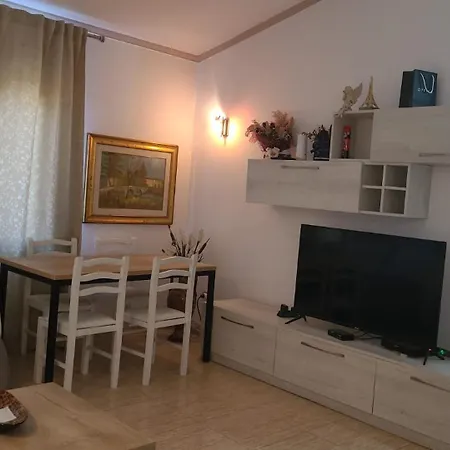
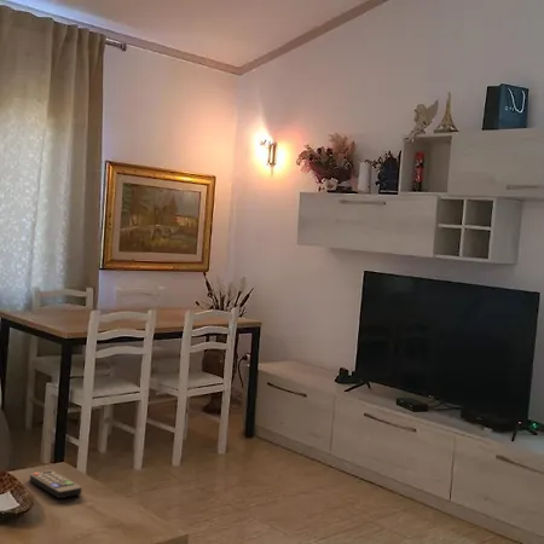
+ remote control [29,469,83,499]
